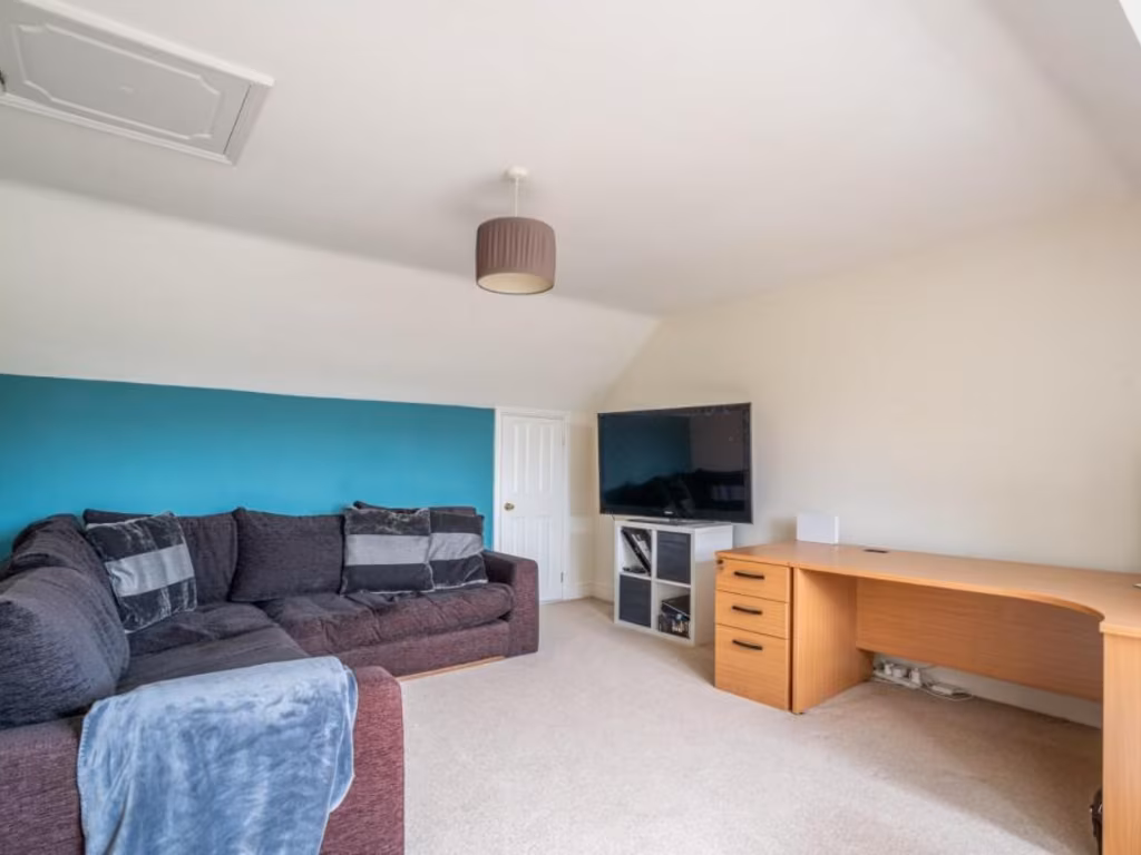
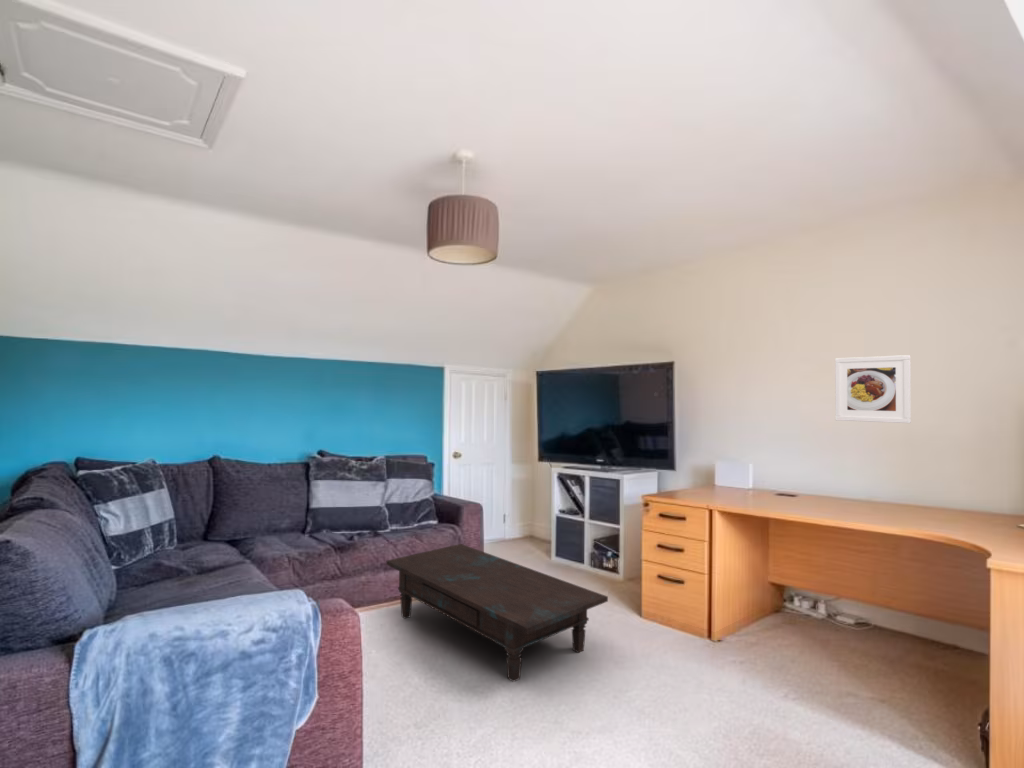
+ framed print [834,354,912,424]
+ coffee table [385,543,609,683]
